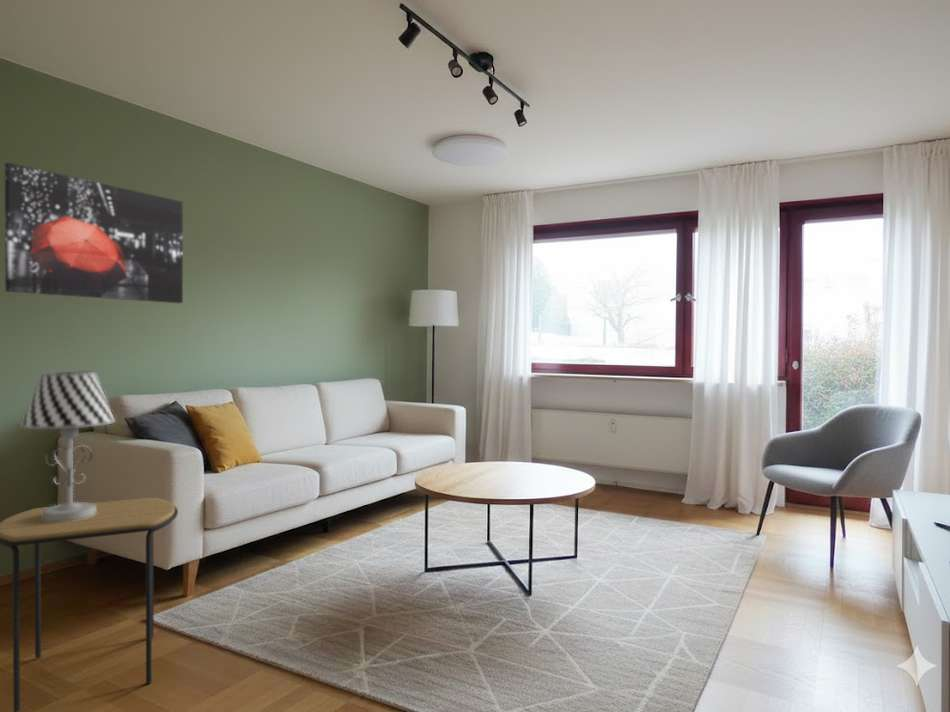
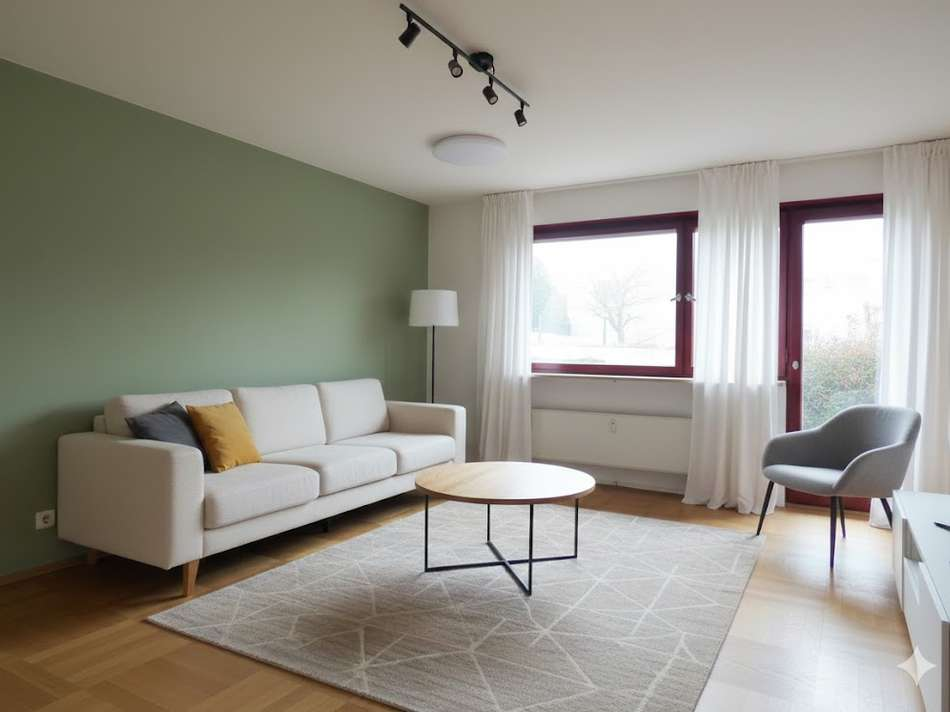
- table lamp [19,371,116,522]
- wall art [4,162,184,304]
- side table [0,497,179,712]
